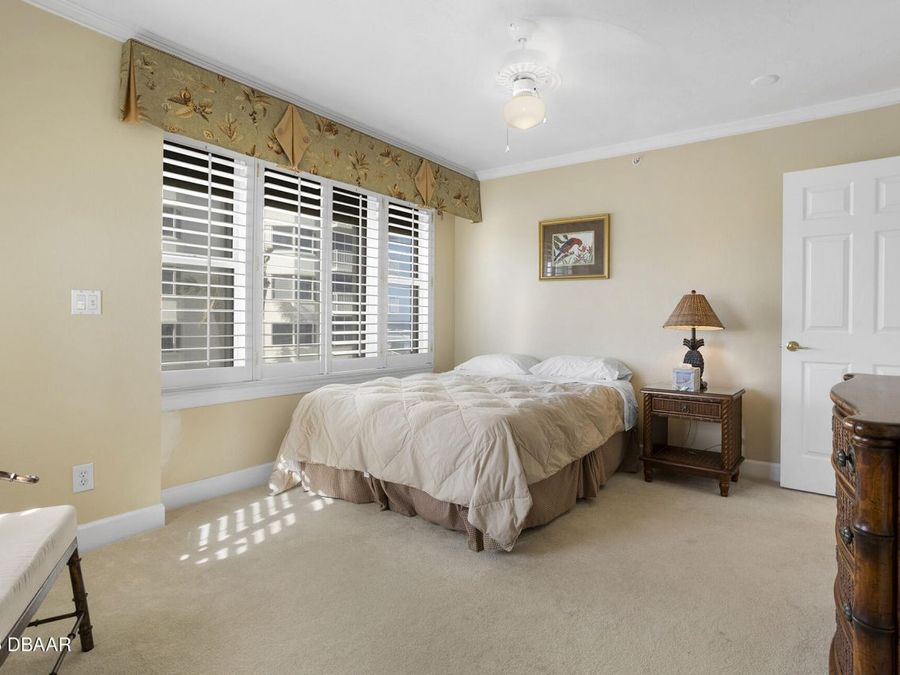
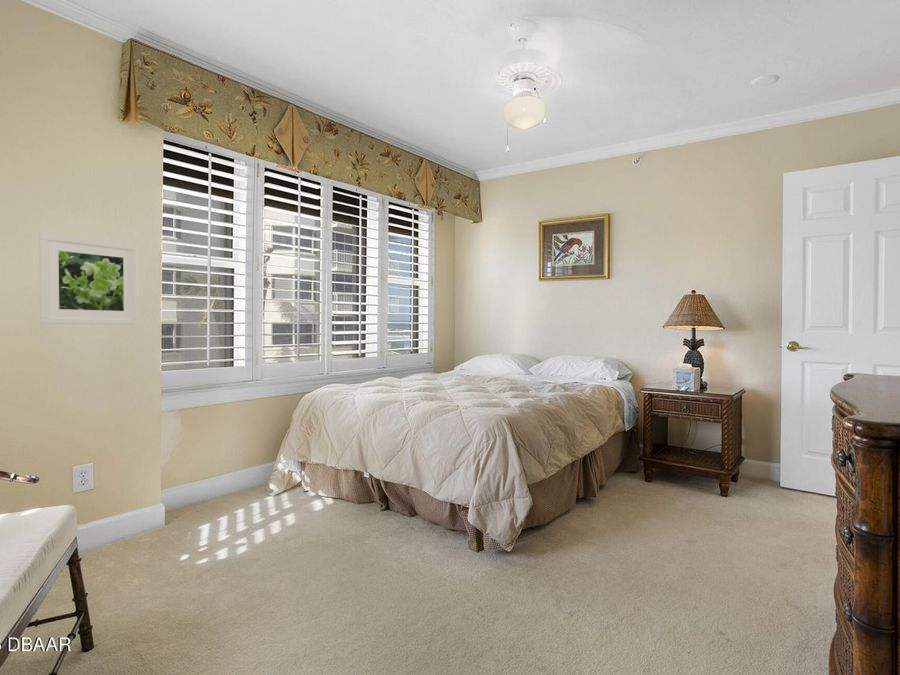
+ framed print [38,233,140,325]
